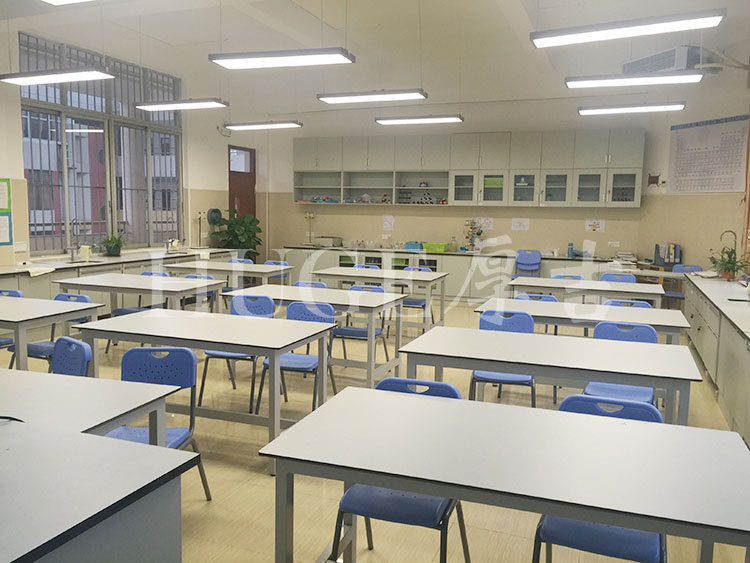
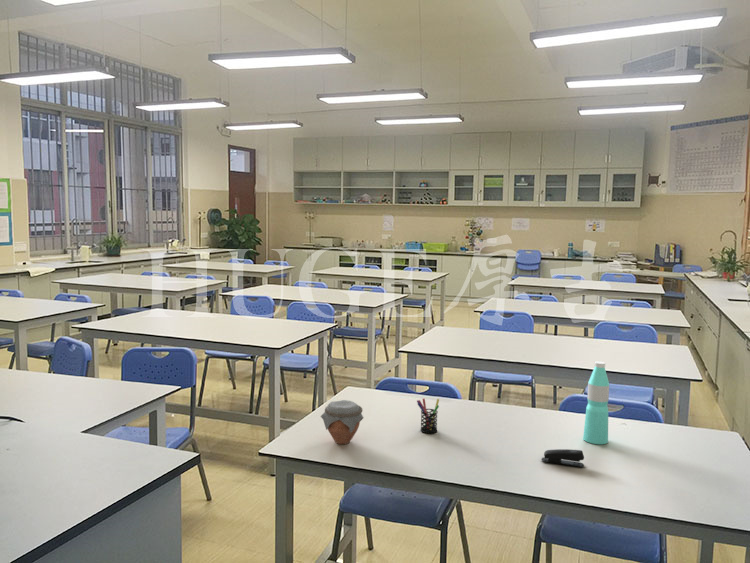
+ water bottle [582,360,610,445]
+ jar [320,399,365,445]
+ stapler [541,448,585,468]
+ pen holder [416,398,440,434]
